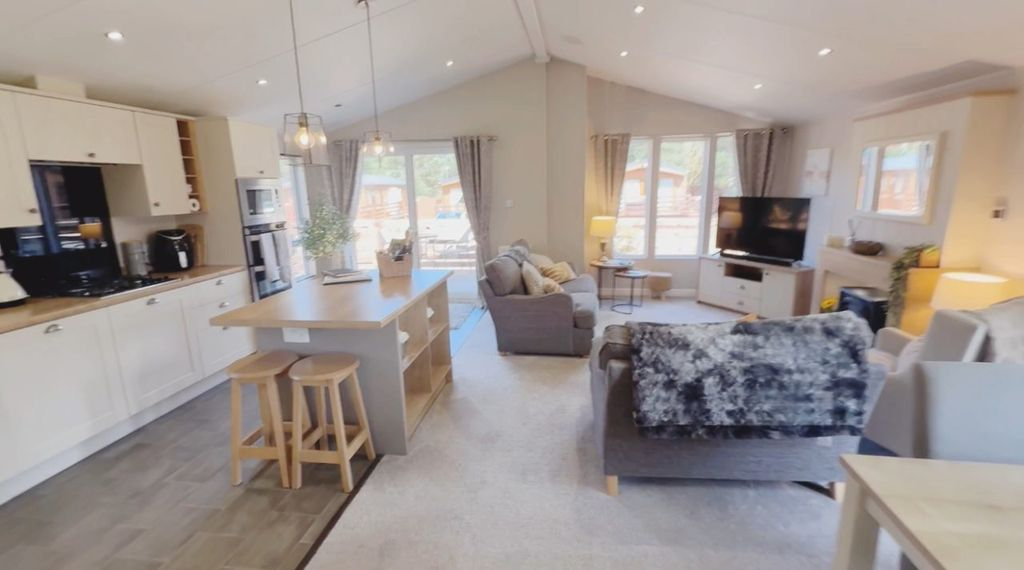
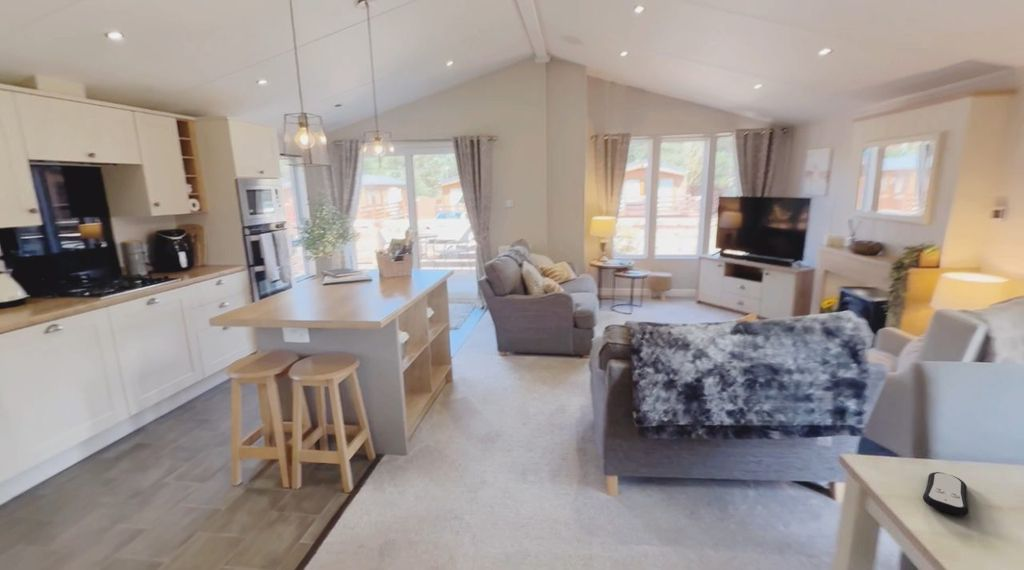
+ remote control [922,471,970,517]
